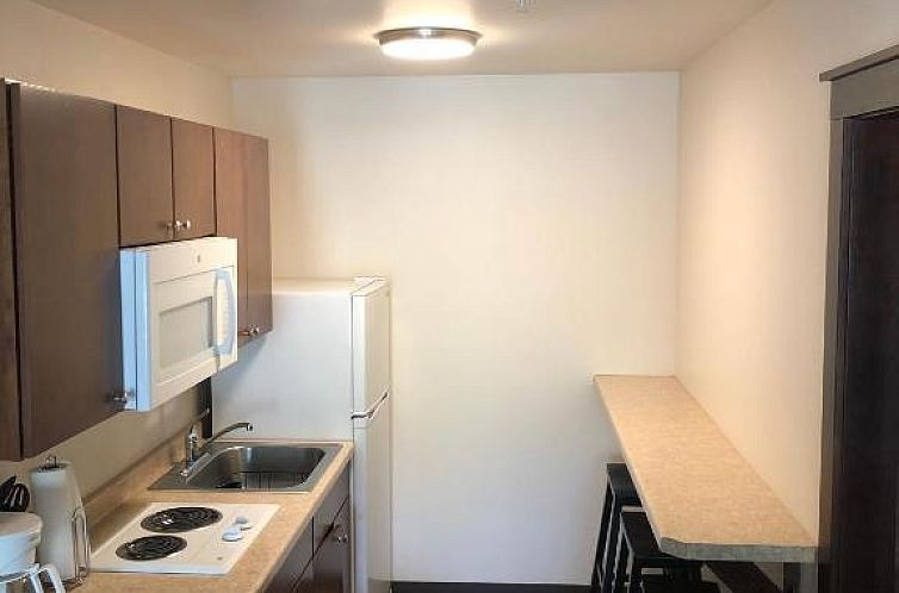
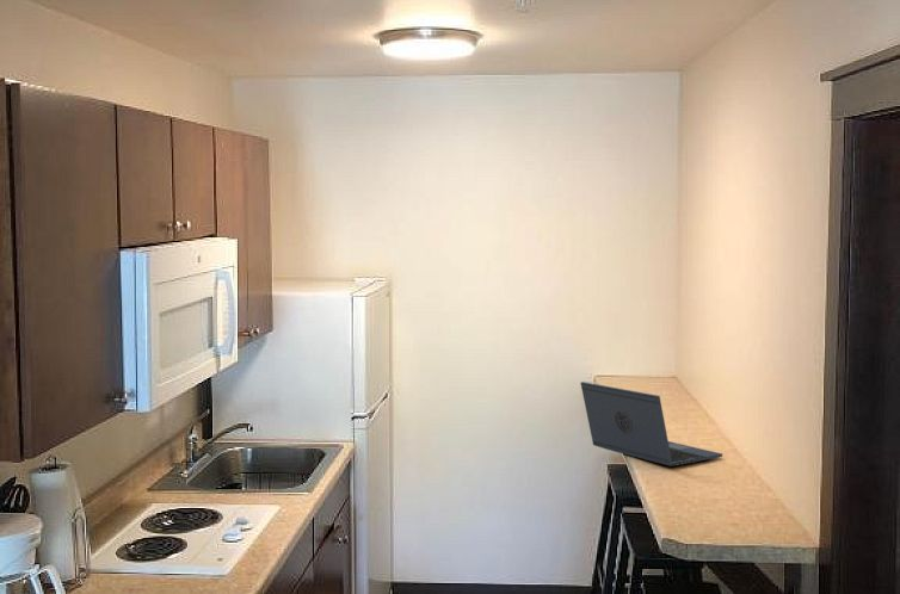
+ laptop [579,380,723,468]
